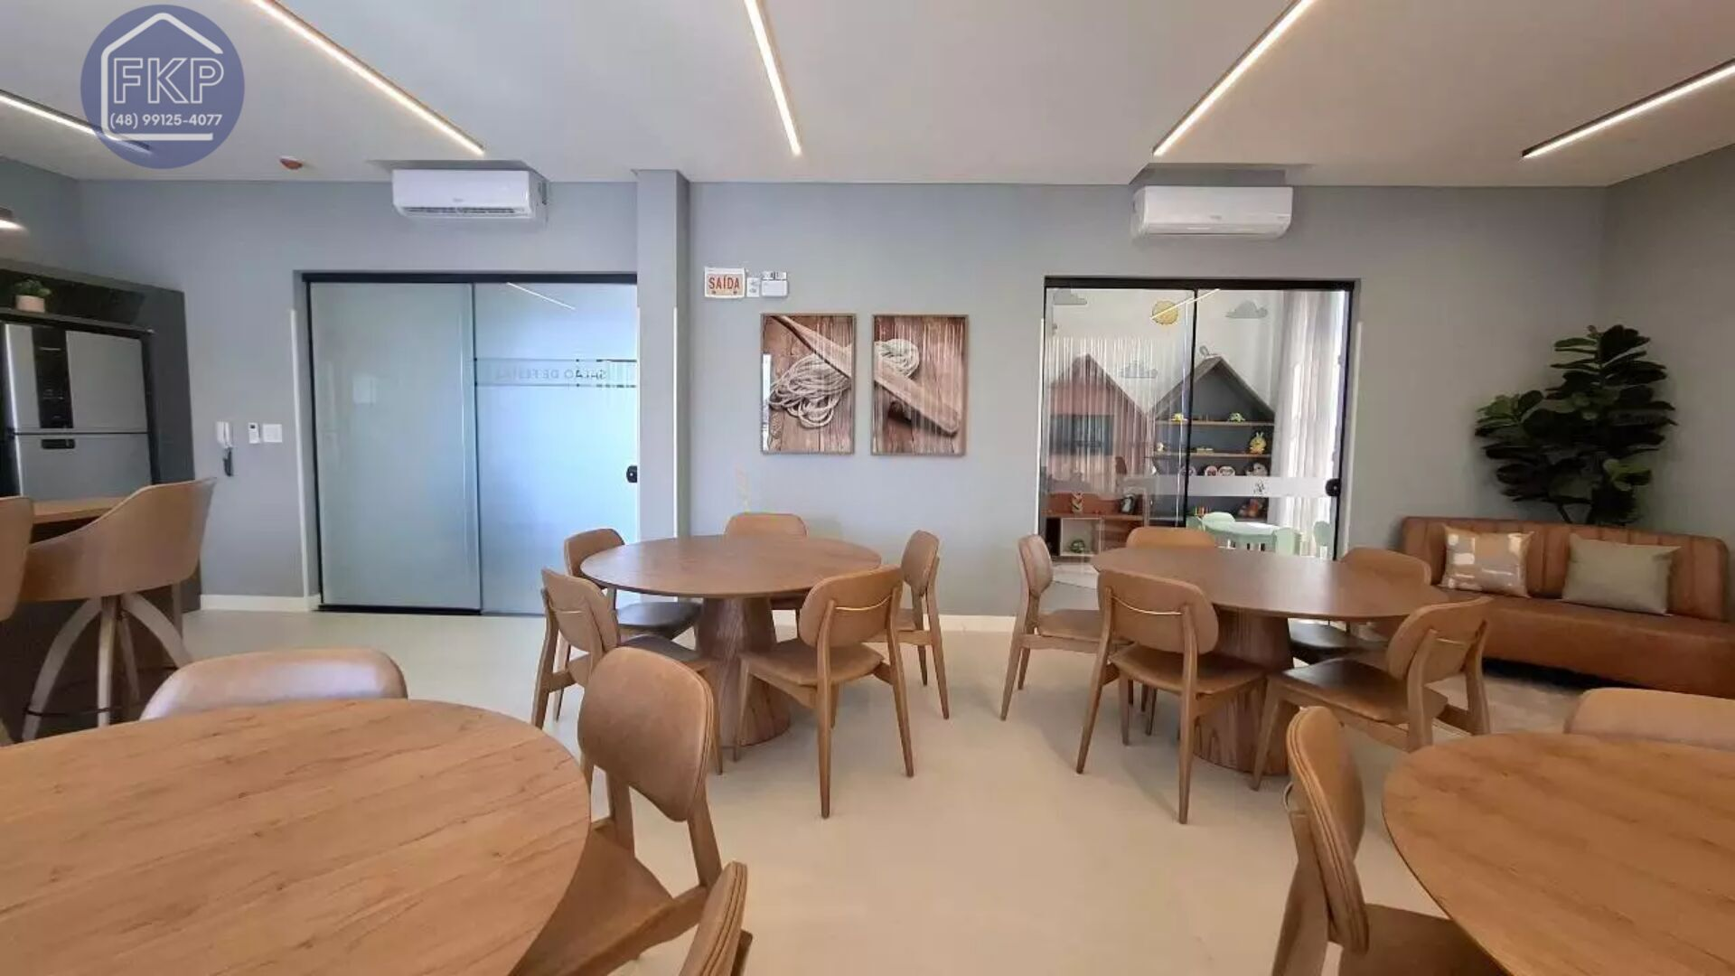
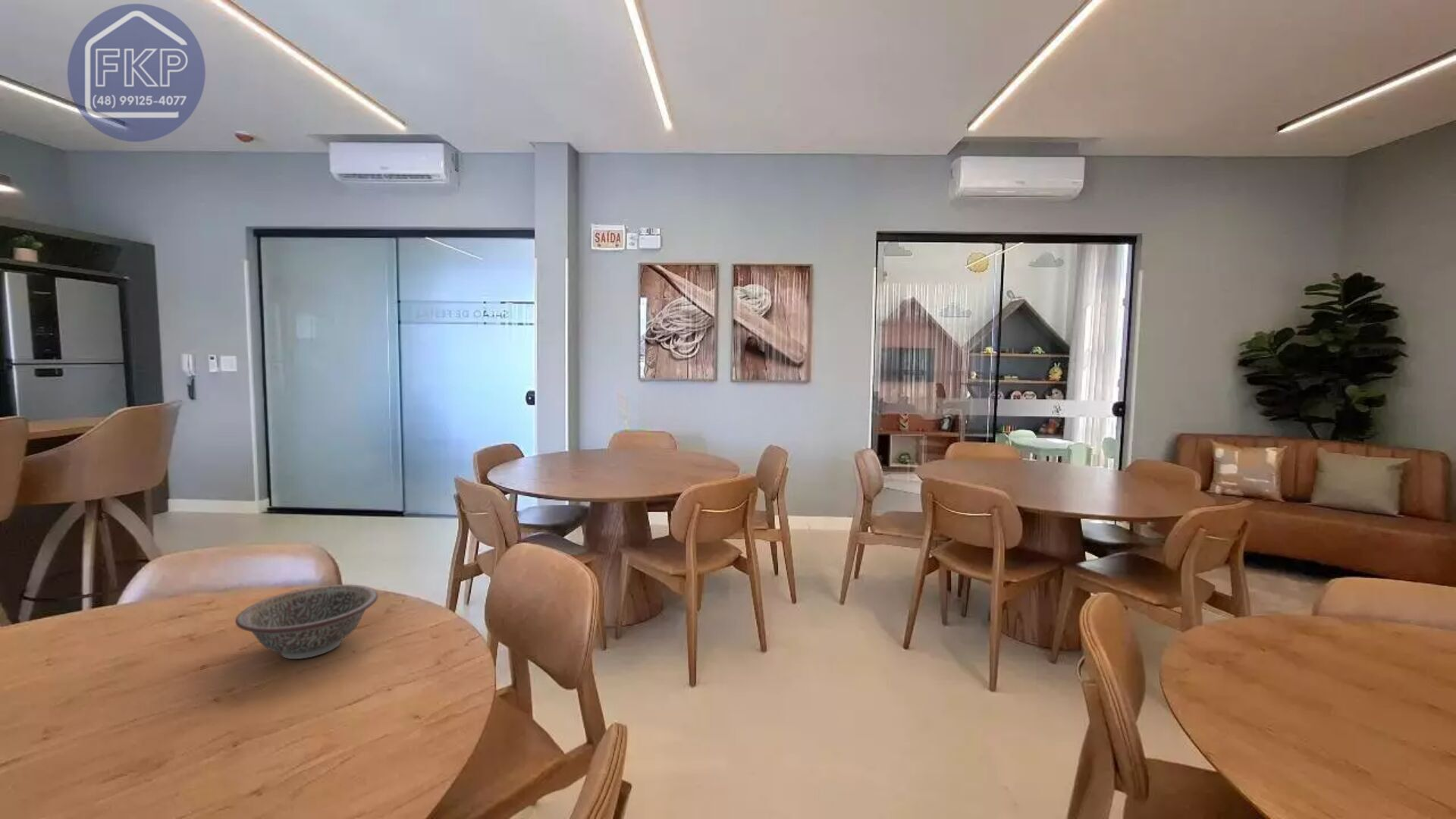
+ decorative bowl [234,584,379,660]
